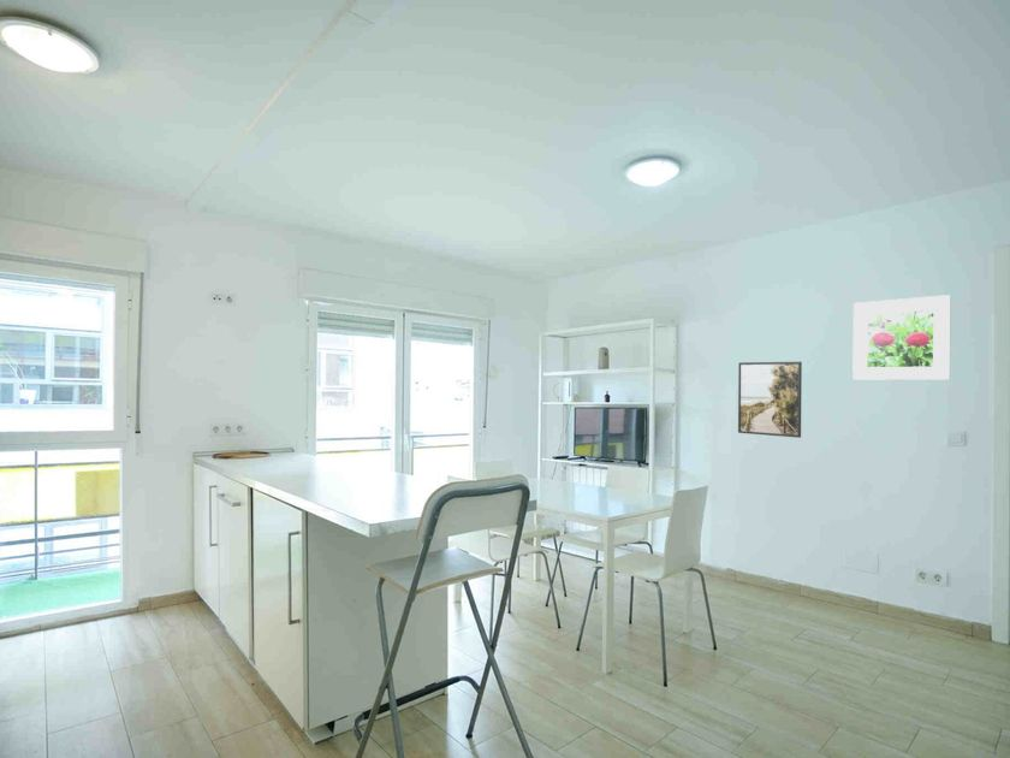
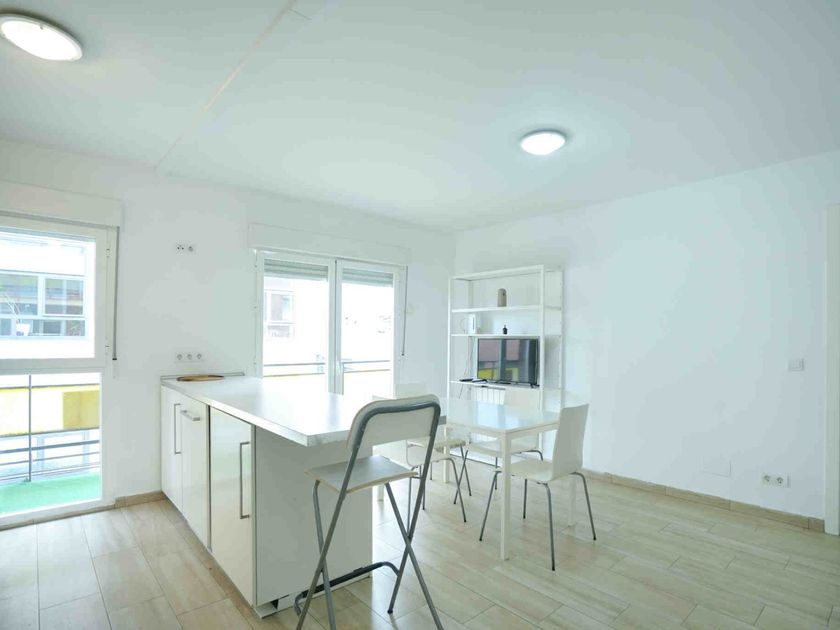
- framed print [737,361,803,439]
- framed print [851,294,952,381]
